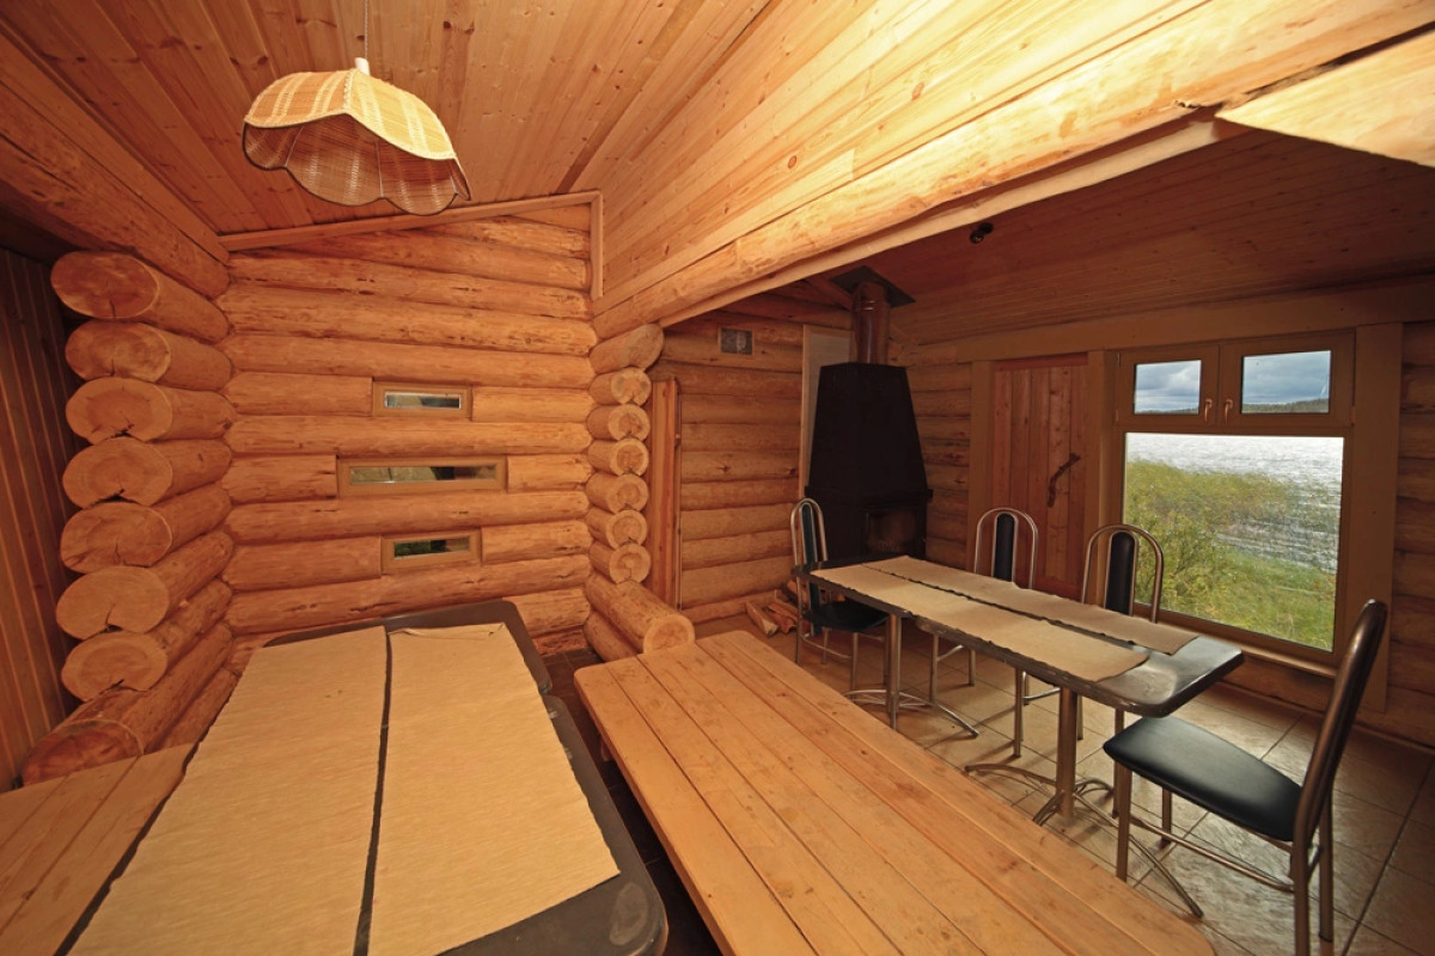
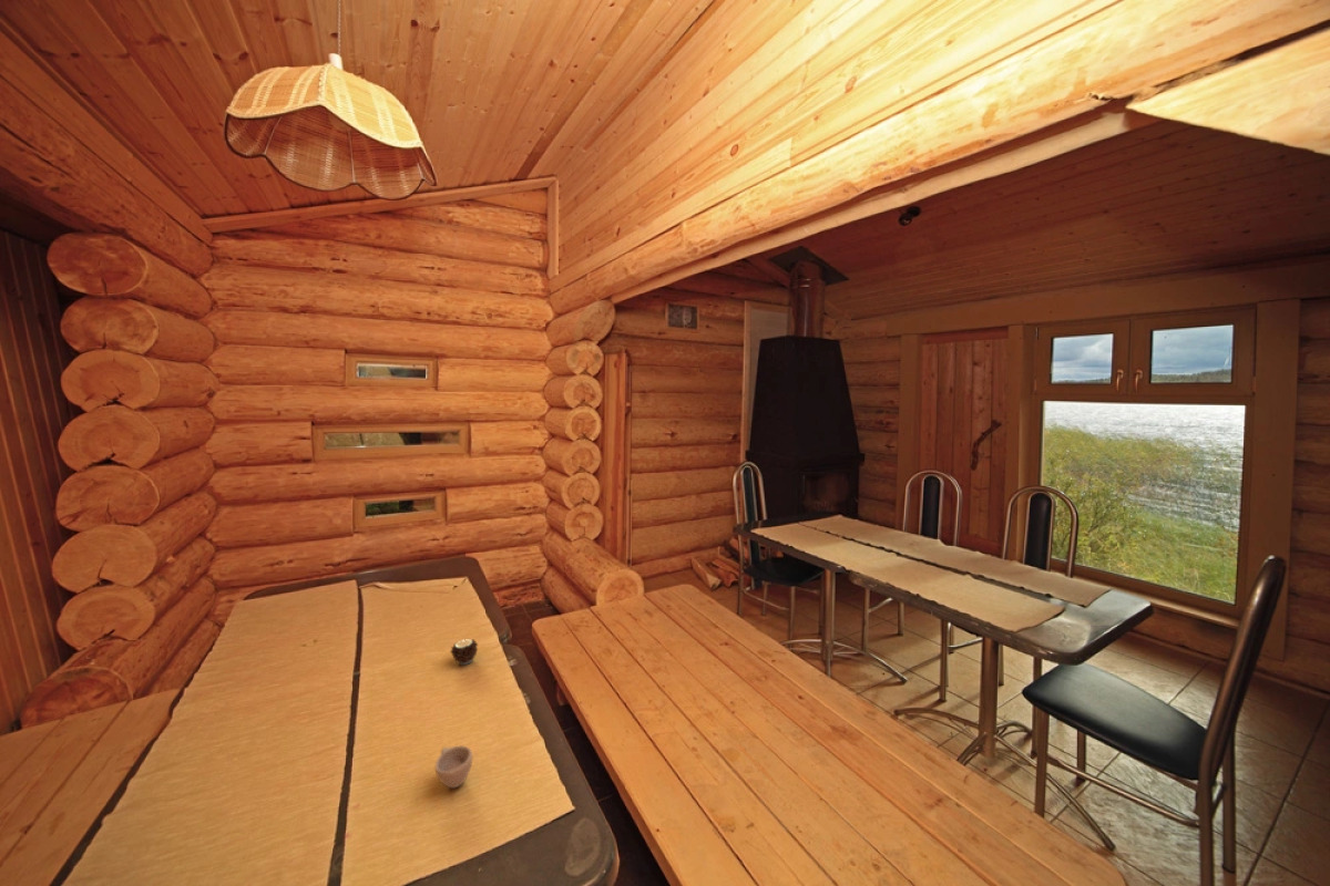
+ candle [450,638,479,666]
+ cup [434,744,473,790]
